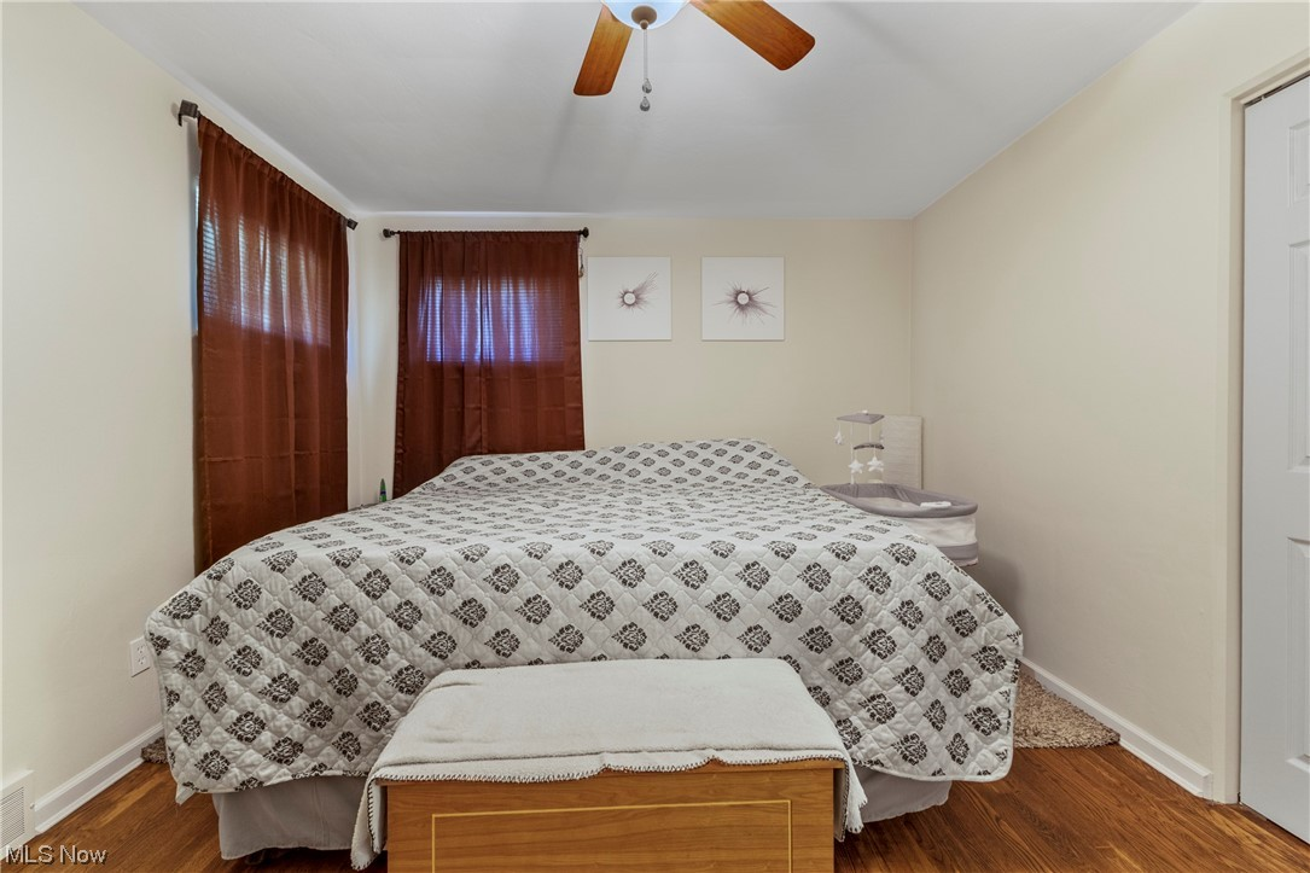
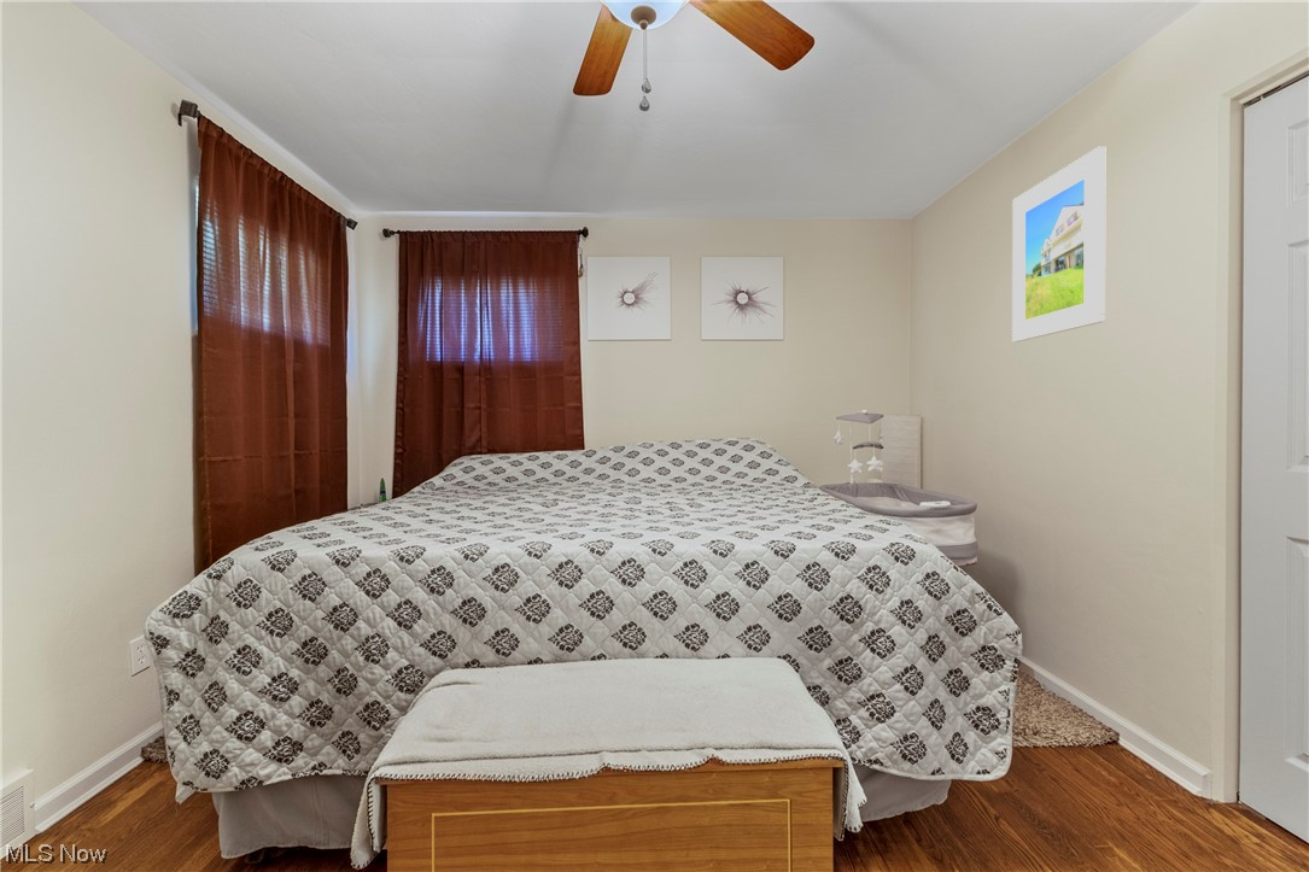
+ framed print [1011,145,1106,344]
